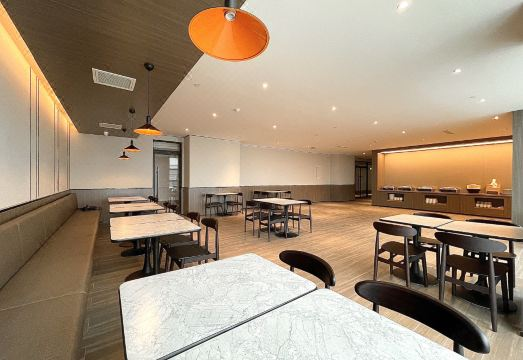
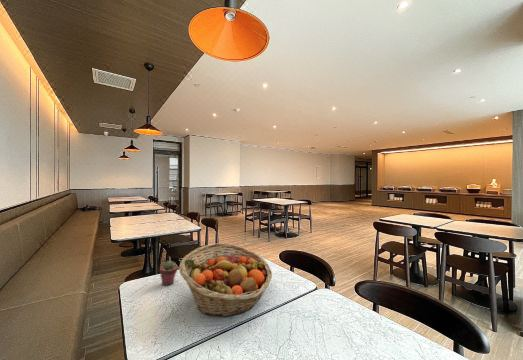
+ fruit basket [178,242,273,318]
+ potted succulent [159,260,178,286]
